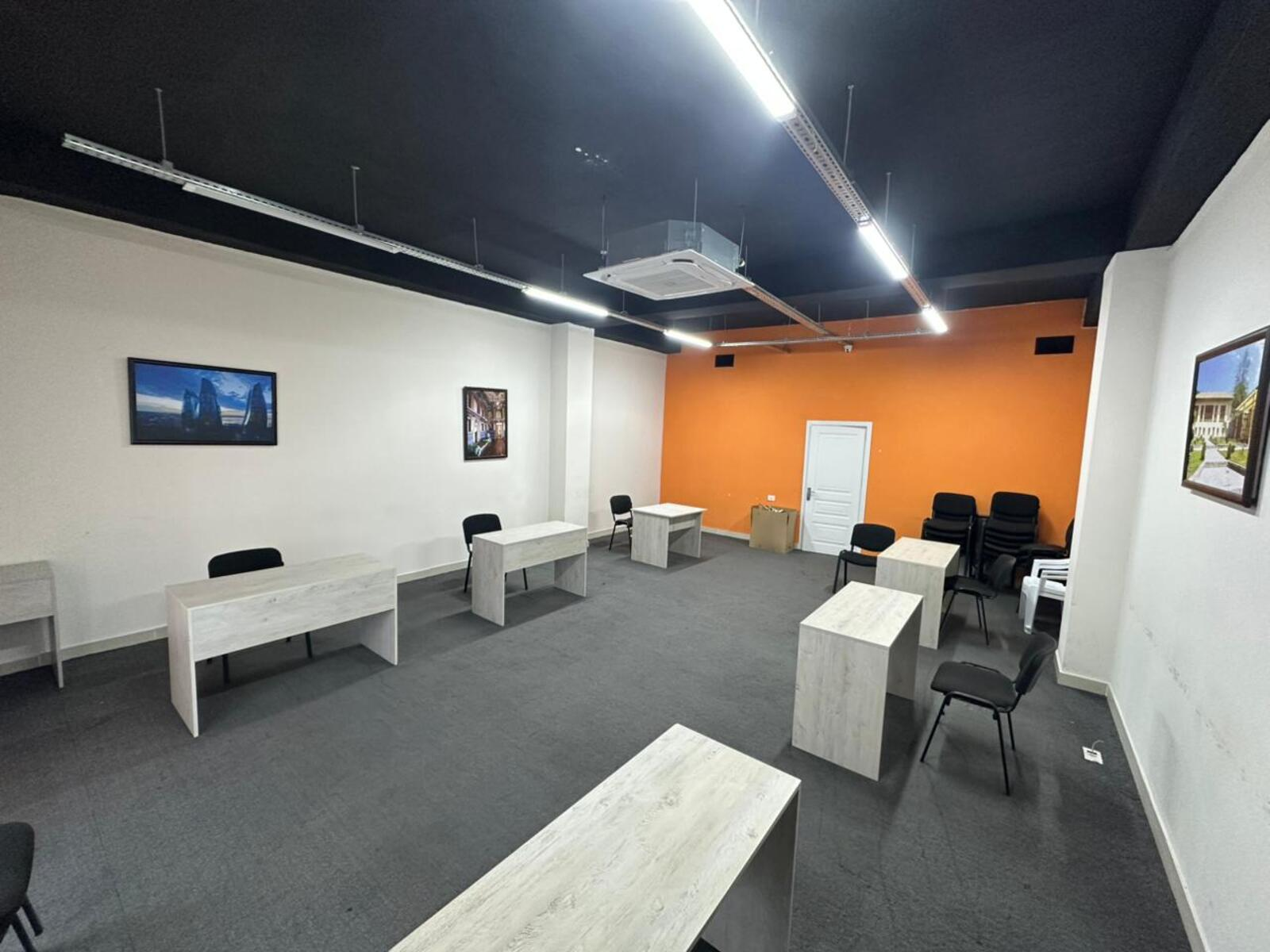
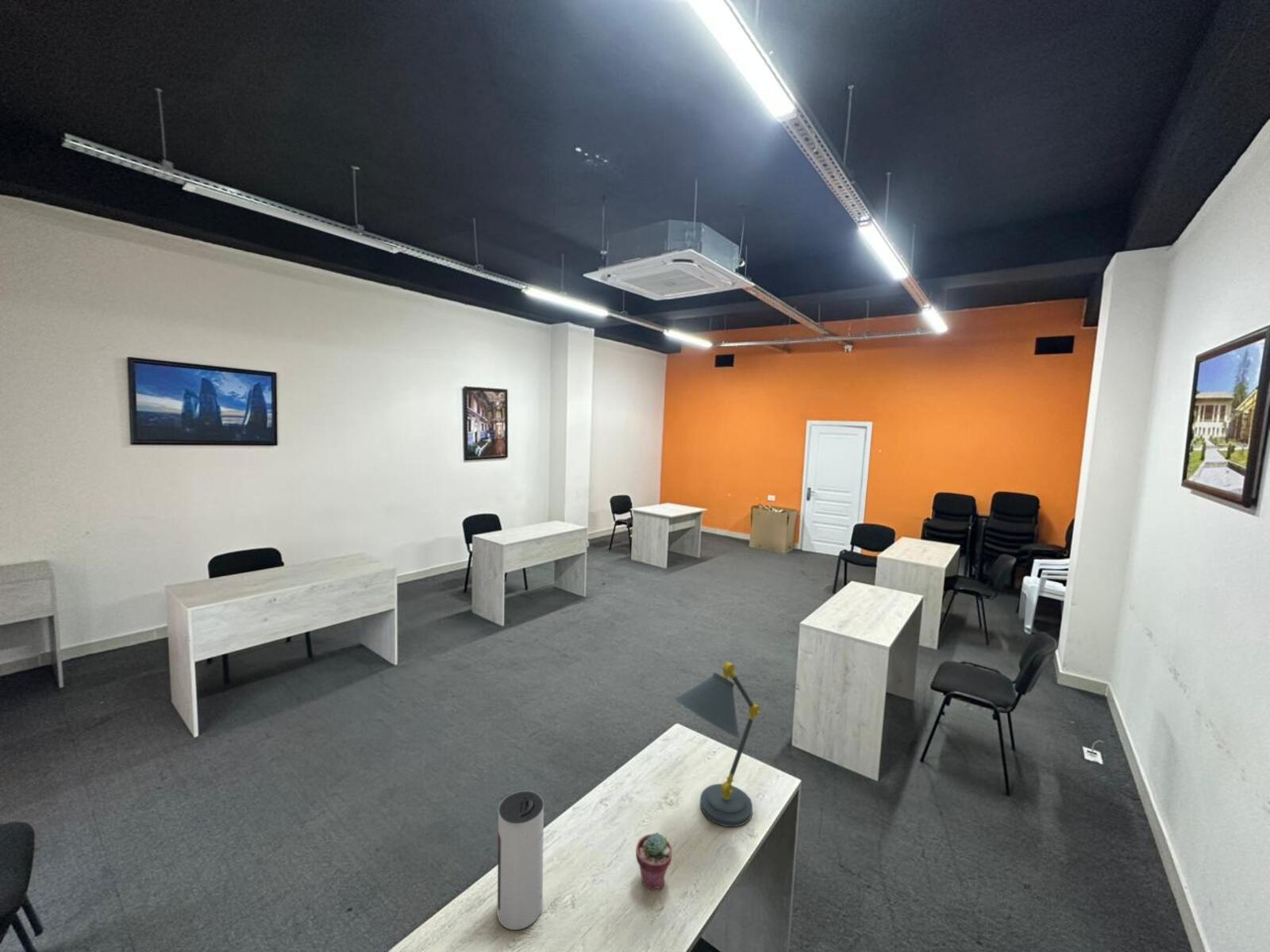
+ speaker [496,790,545,931]
+ desk lamp [674,662,762,827]
+ potted succulent [635,831,673,891]
